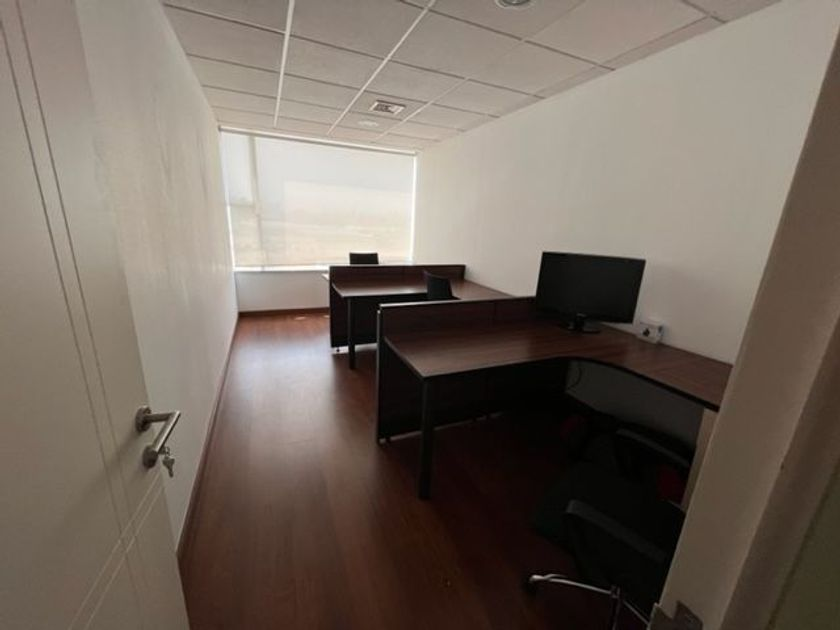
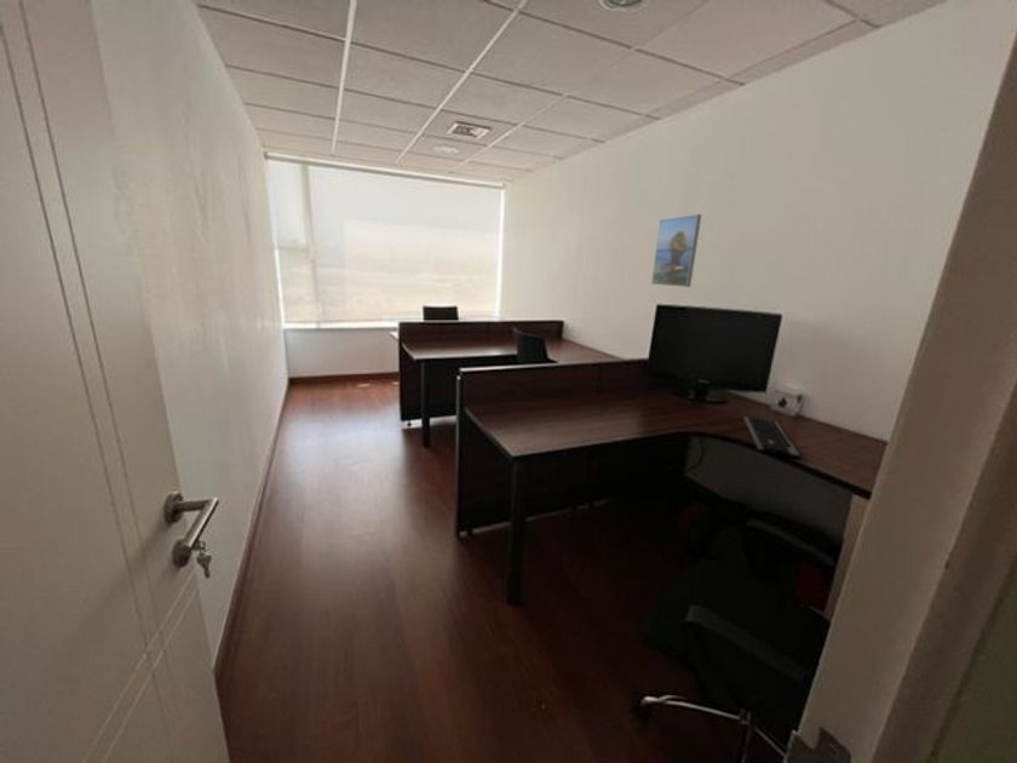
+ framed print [650,213,702,288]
+ computer keyboard [743,415,801,459]
